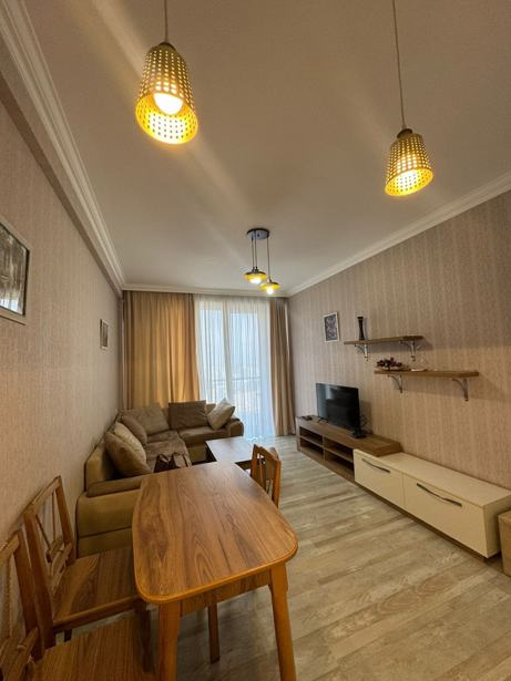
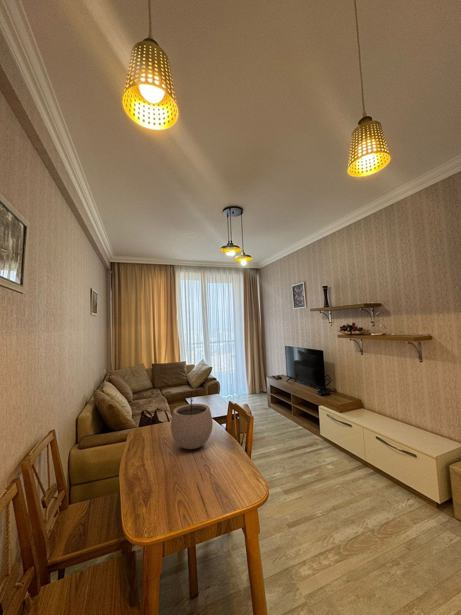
+ plant pot [170,392,214,450]
